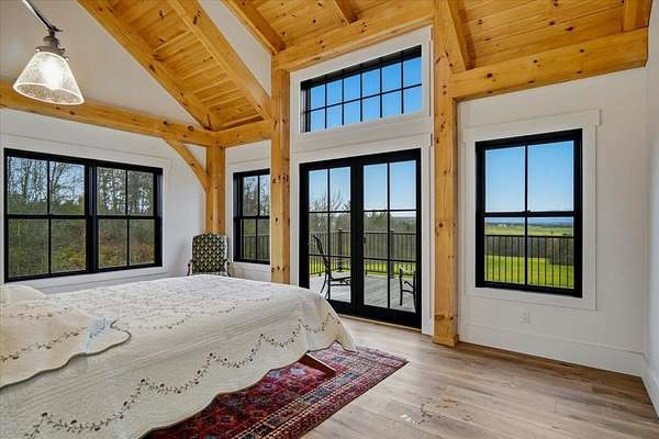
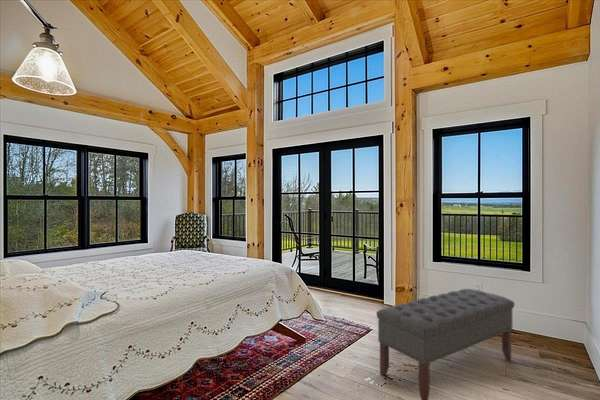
+ bench [376,288,515,400]
